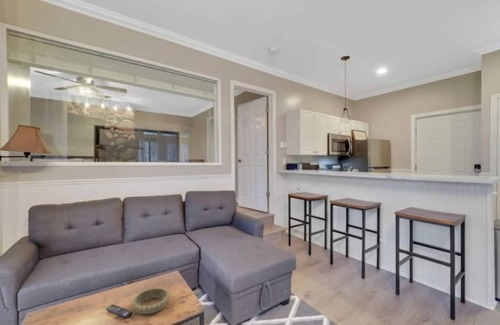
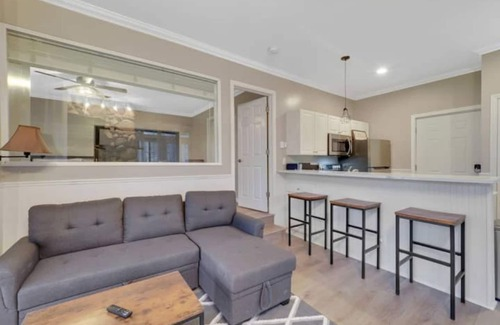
- decorative bowl [131,287,171,315]
